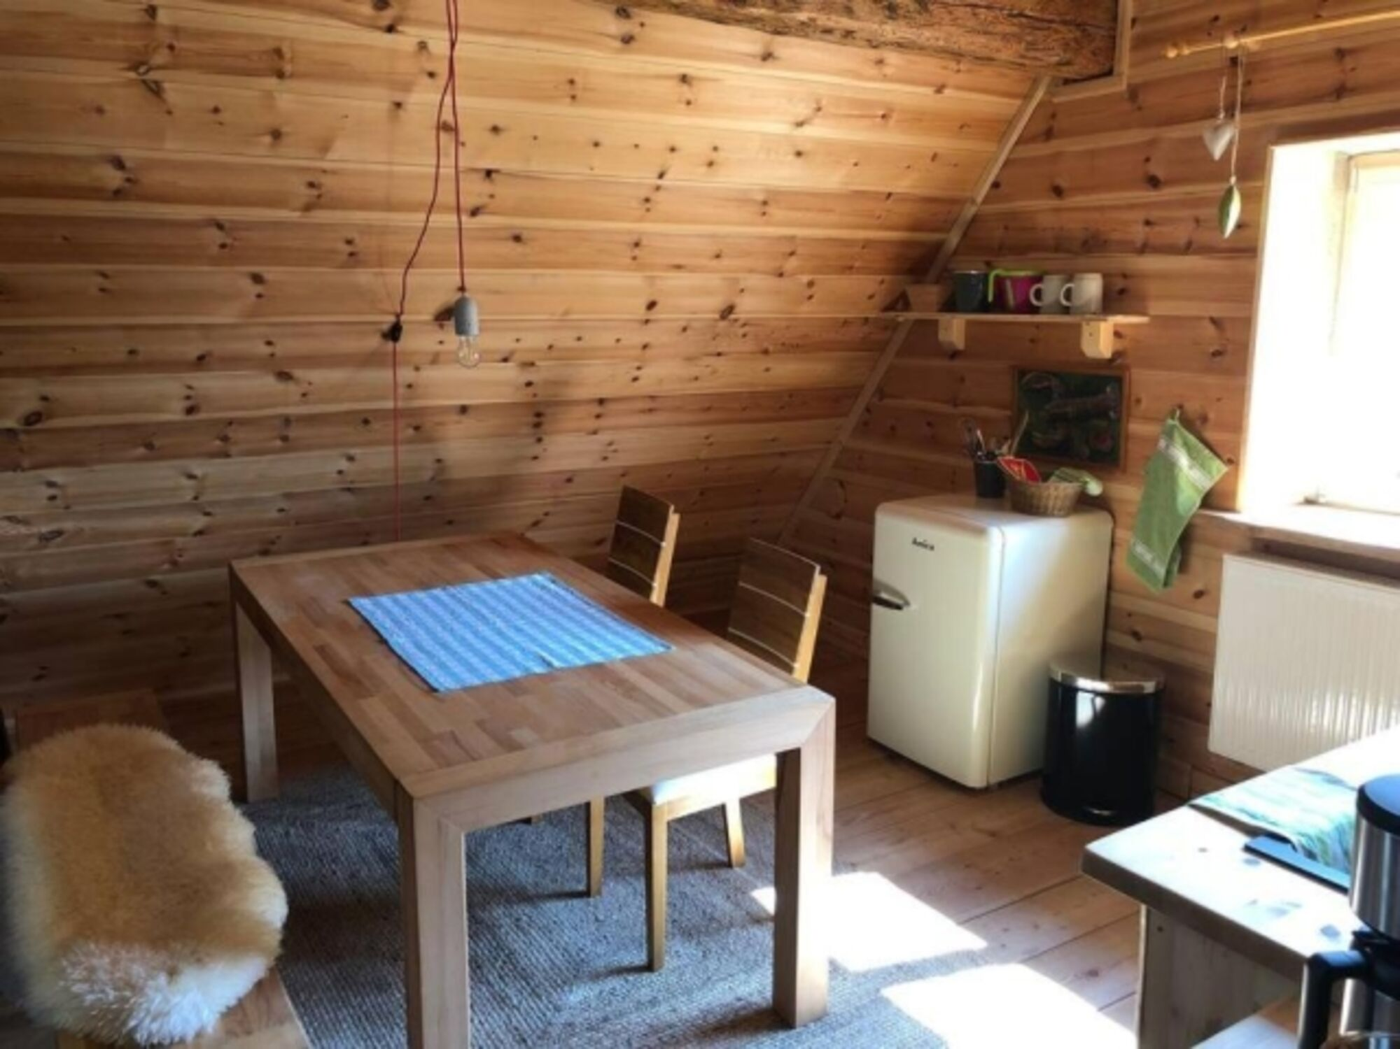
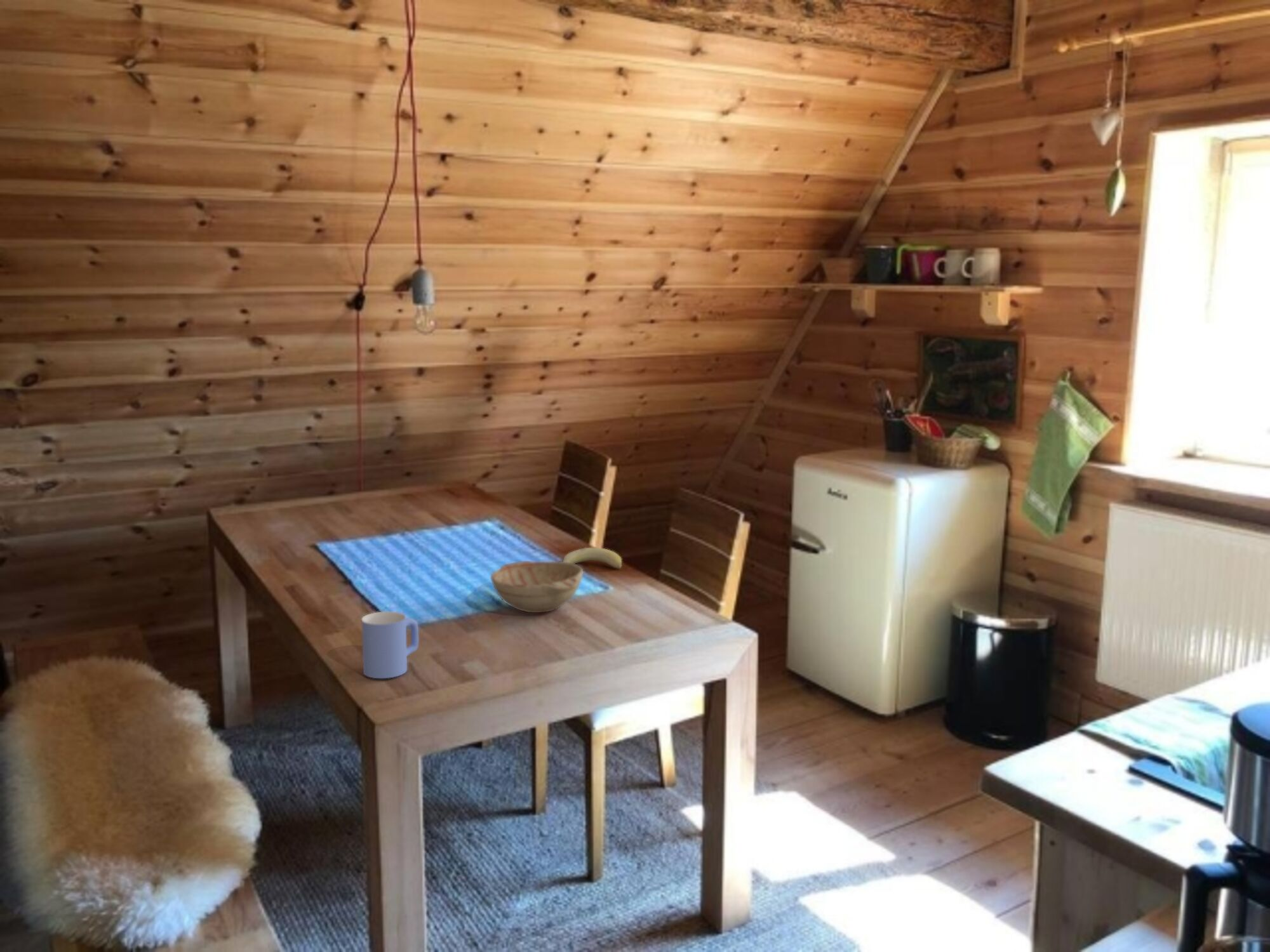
+ mug [361,611,419,679]
+ fruit [563,547,622,569]
+ decorative bowl [490,560,584,613]
